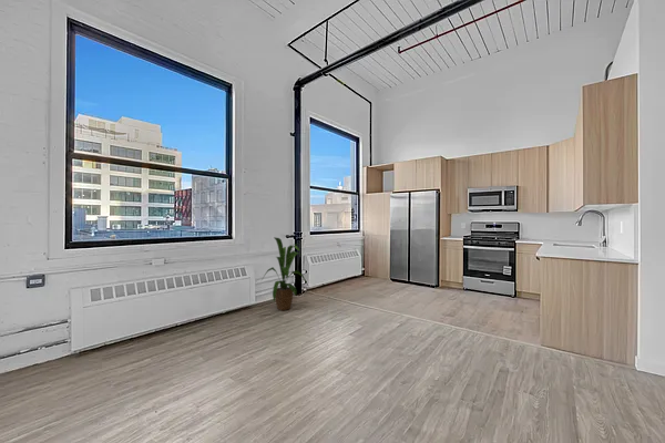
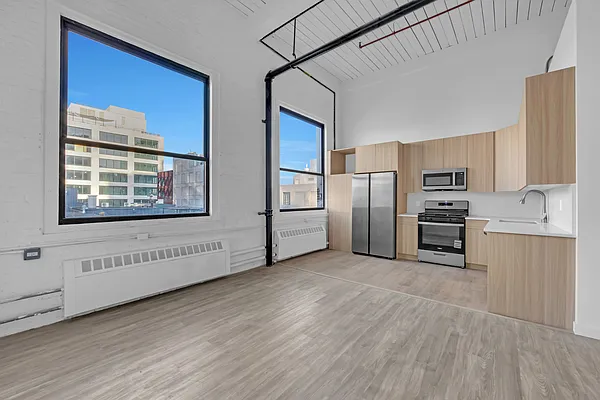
- house plant [260,236,311,311]
